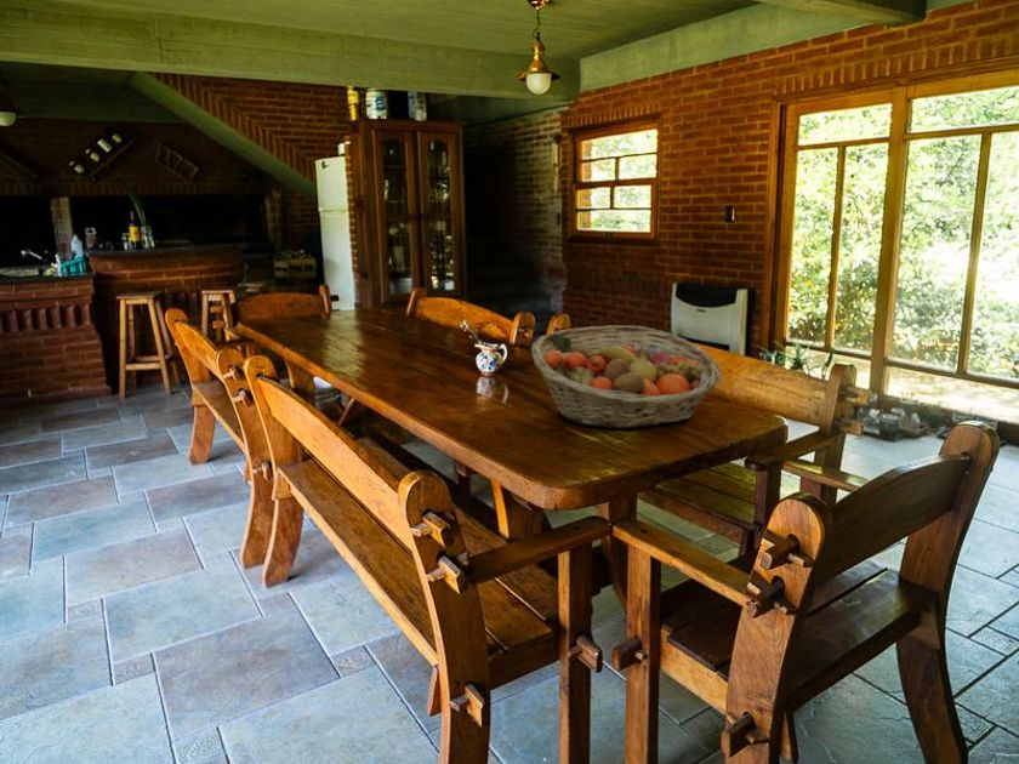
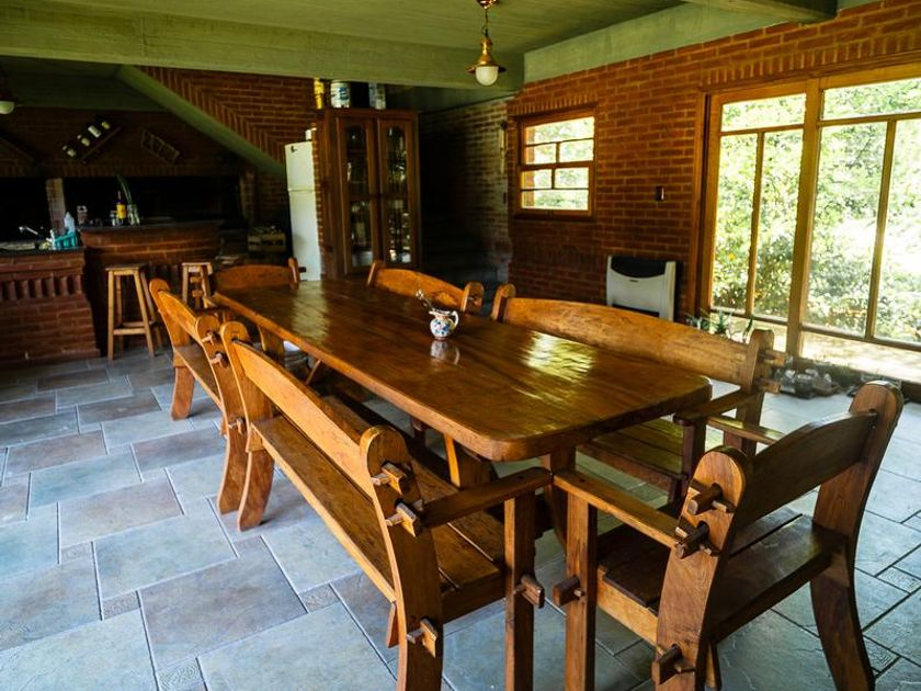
- fruit basket [530,324,723,429]
